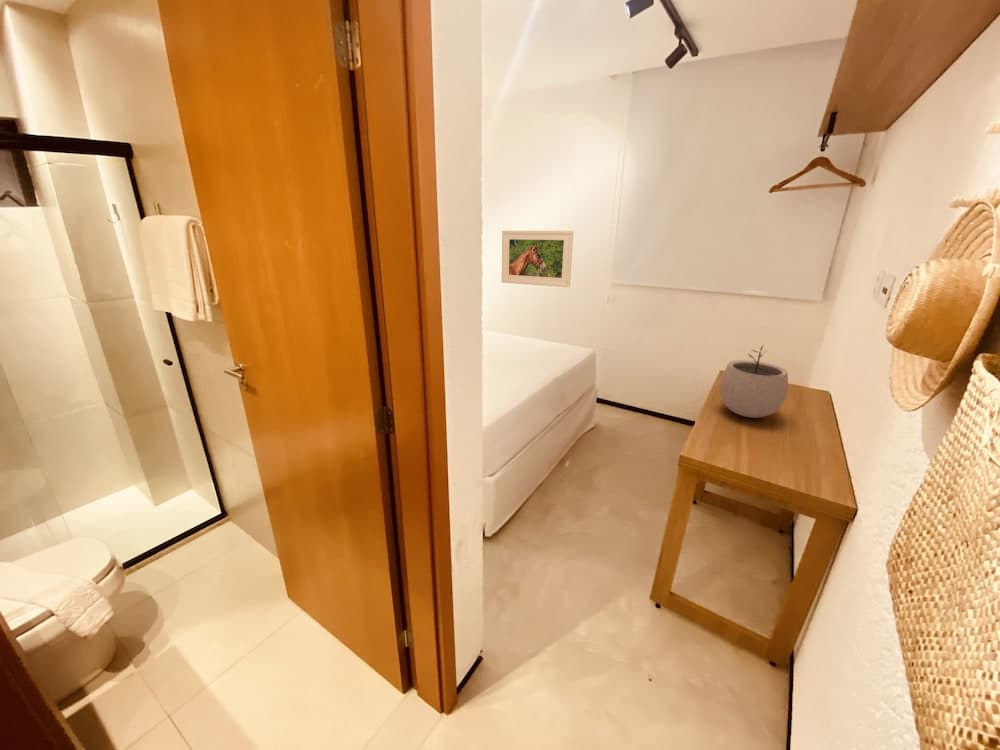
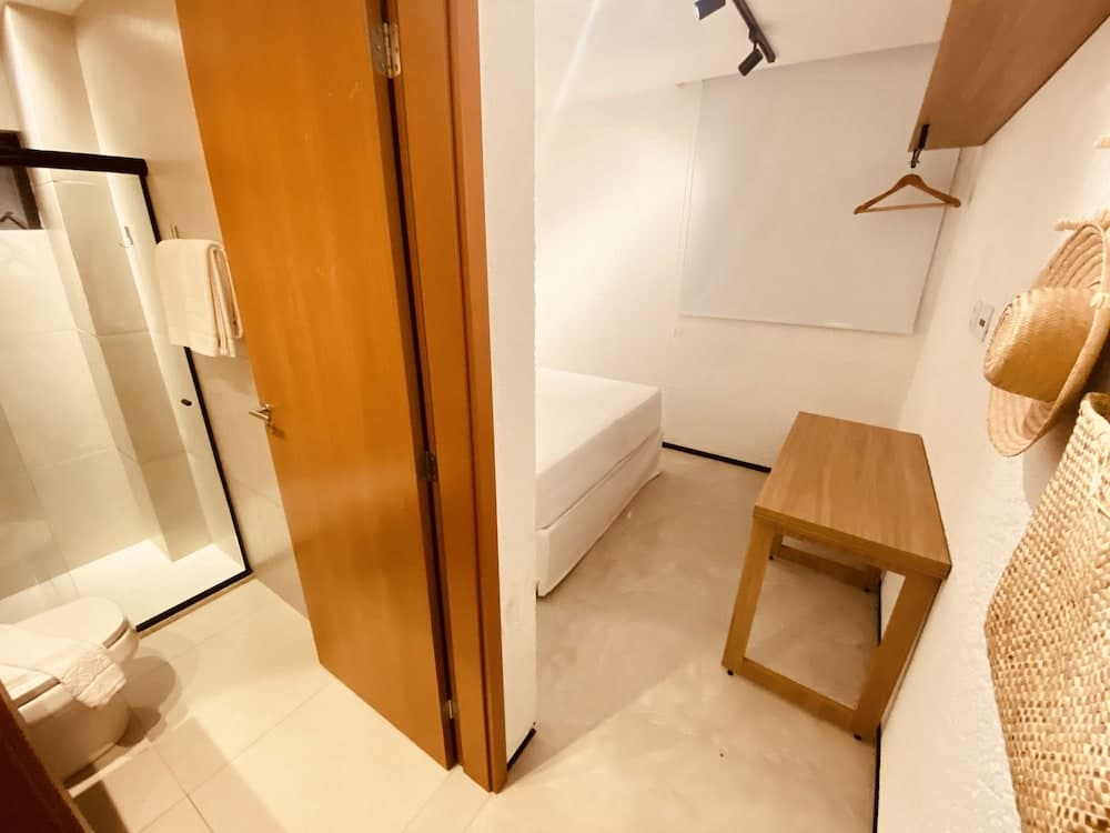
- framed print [501,230,574,288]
- plant pot [719,344,789,419]
